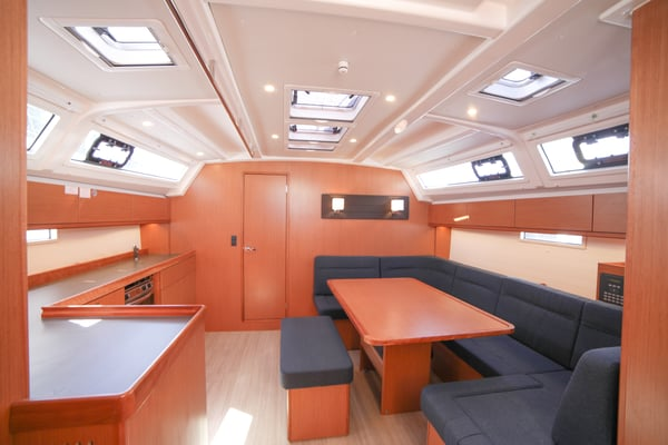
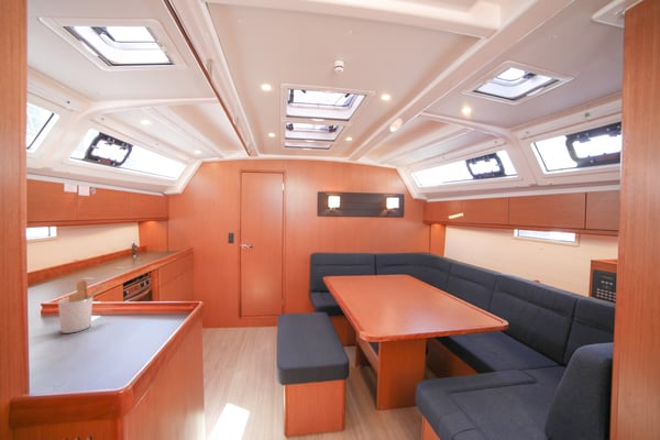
+ utensil holder [57,279,108,334]
